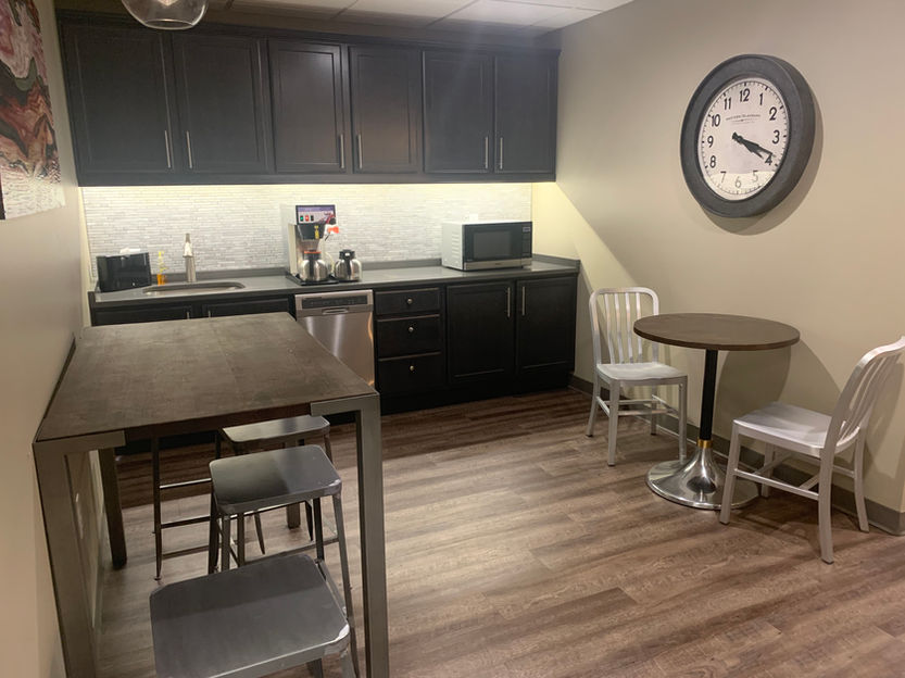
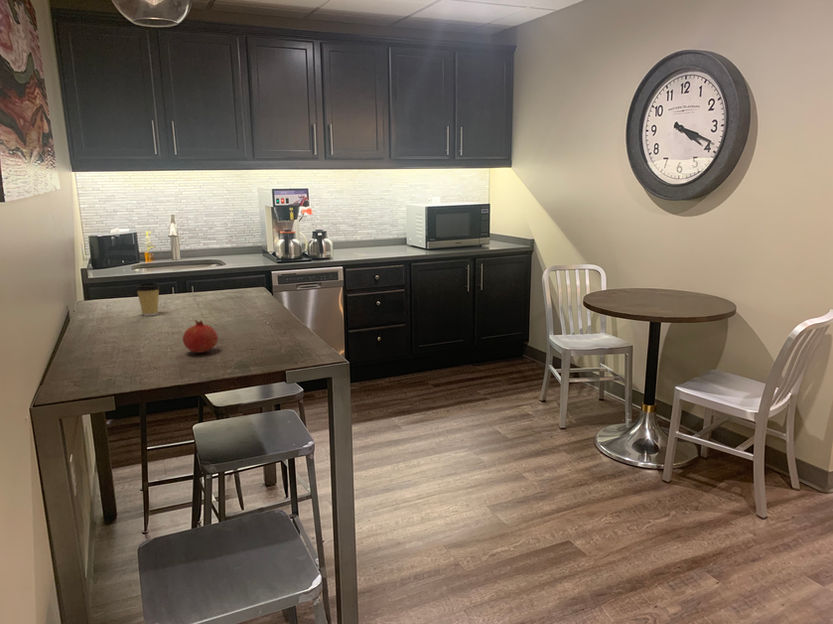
+ fruit [182,319,219,354]
+ coffee cup [134,282,162,317]
